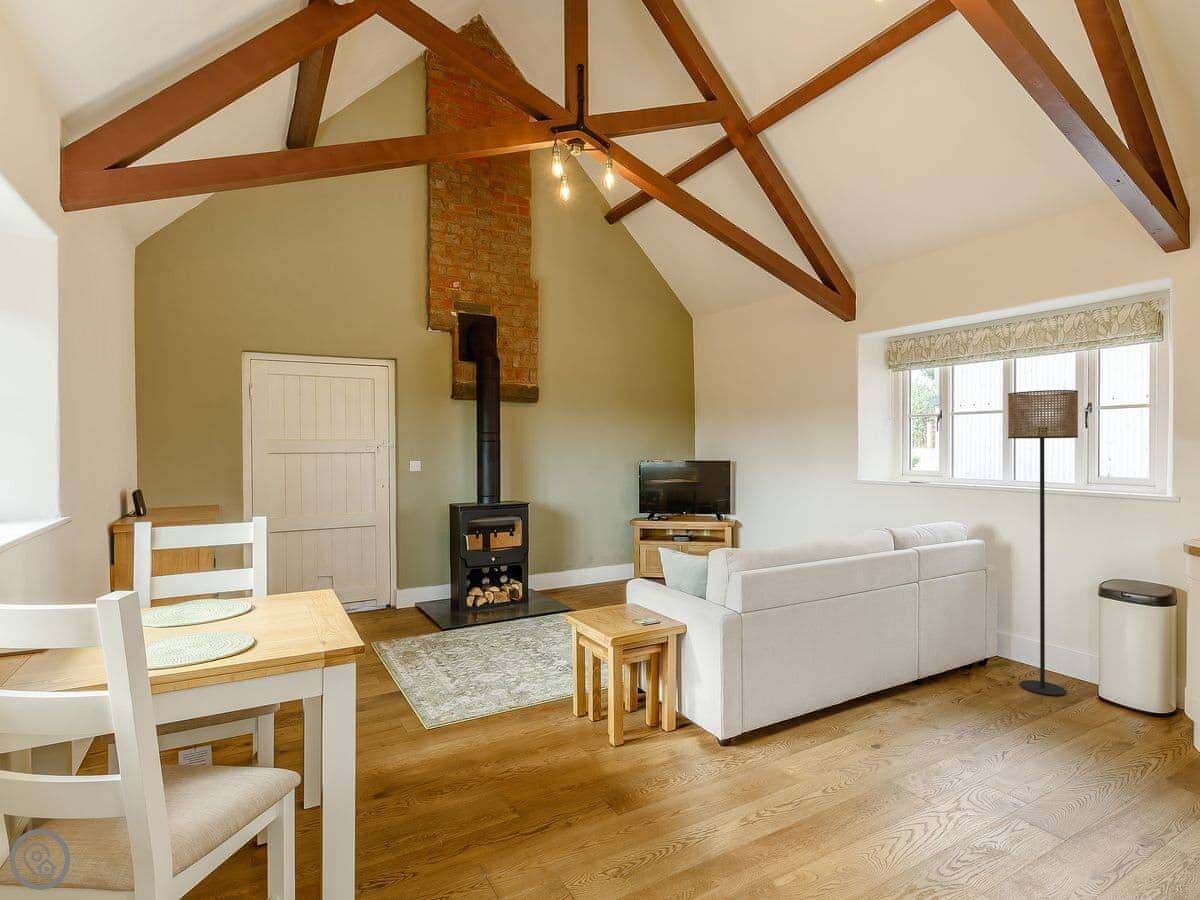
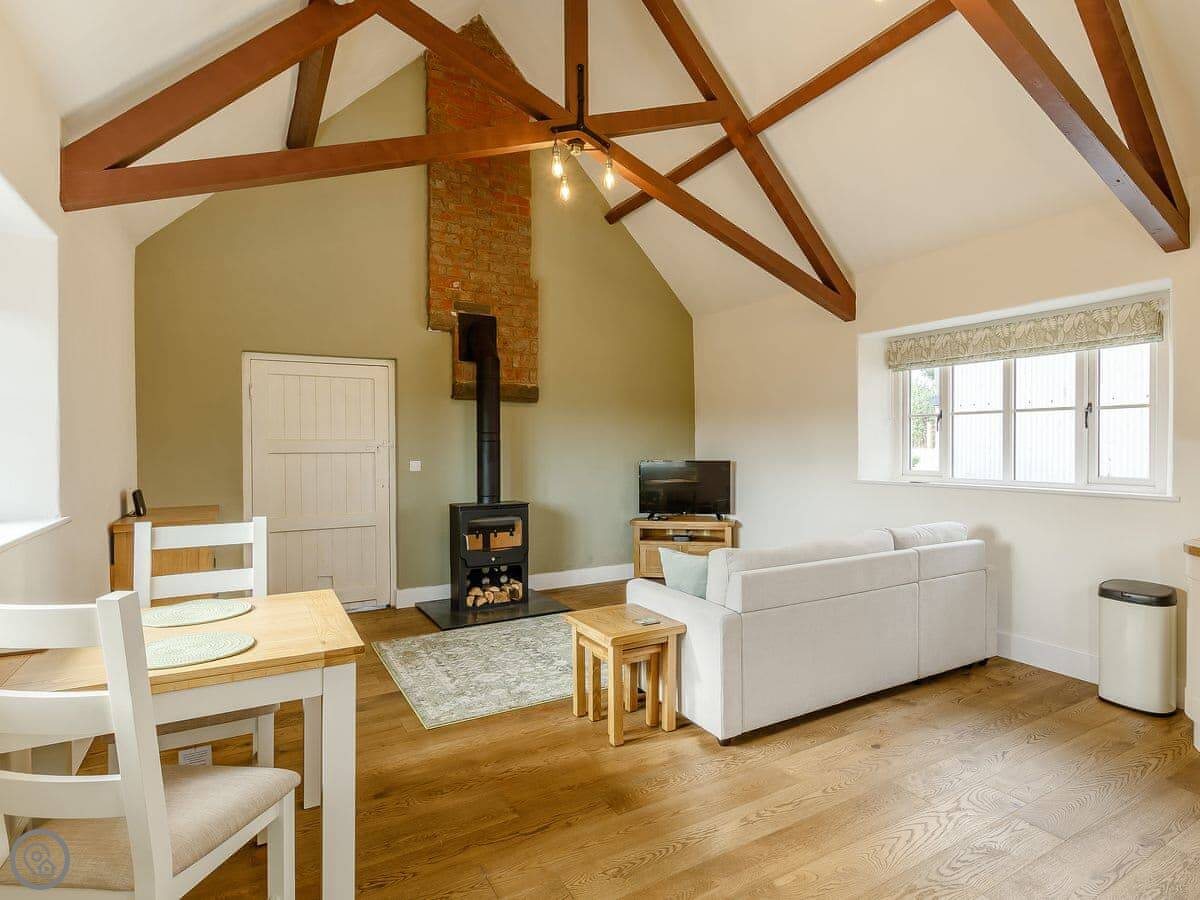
- floor lamp [1007,389,1079,697]
